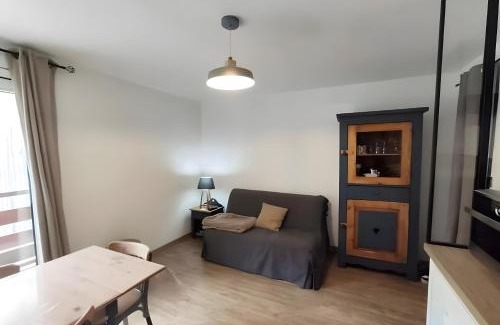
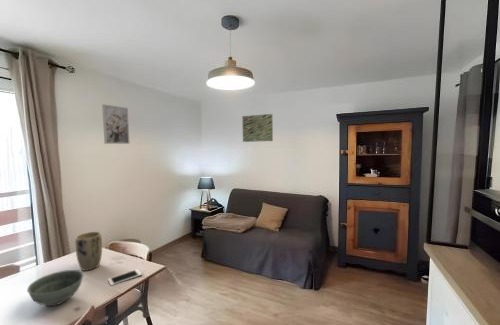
+ cell phone [107,268,143,287]
+ wall art [101,103,131,145]
+ bowl [26,269,85,307]
+ plant pot [74,231,103,271]
+ wall art [241,113,274,143]
